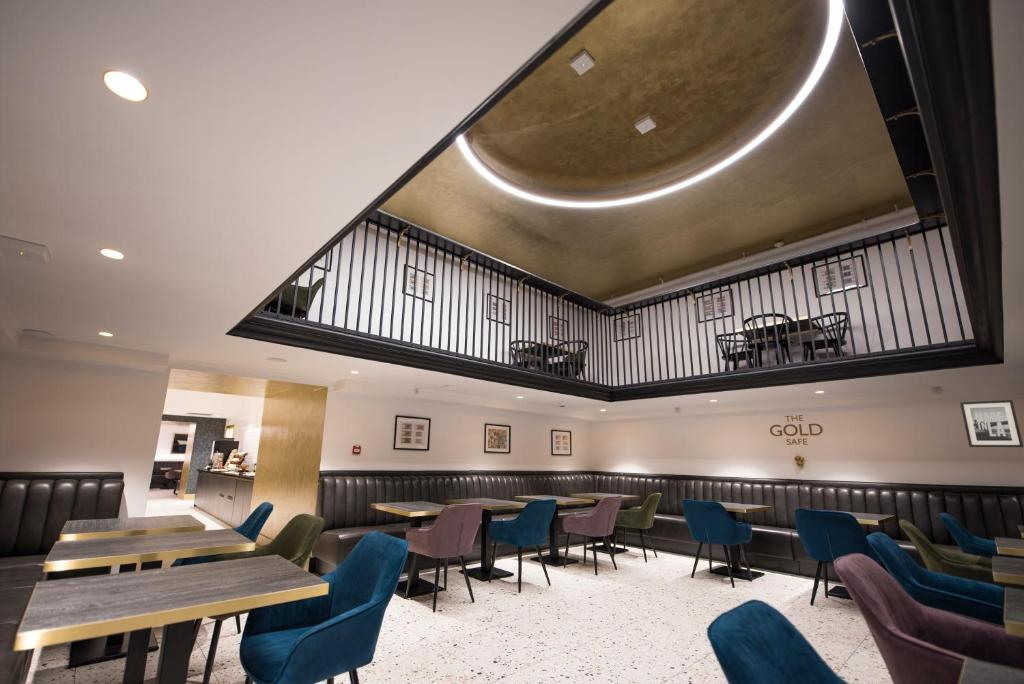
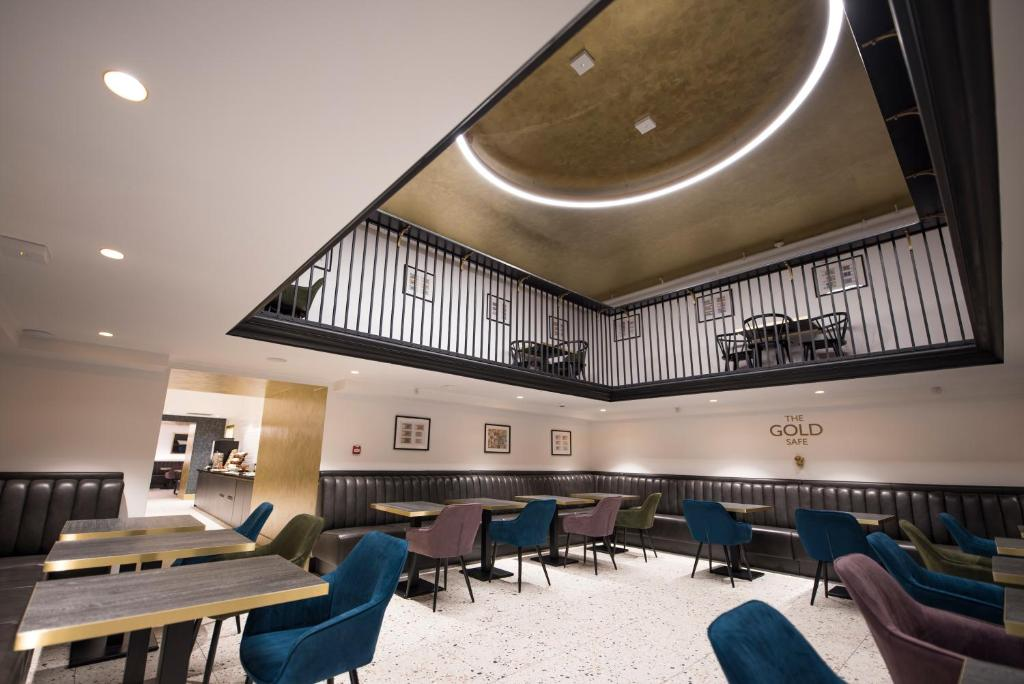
- wall art [959,399,1024,448]
